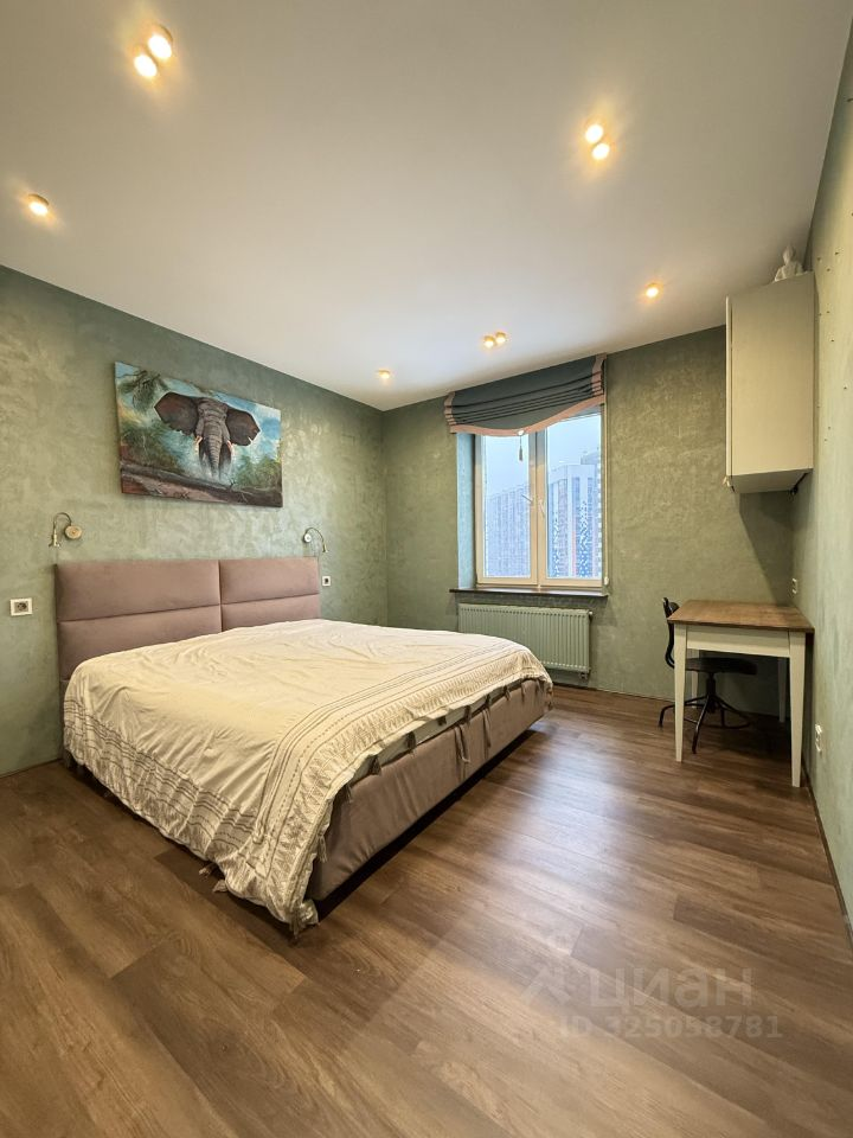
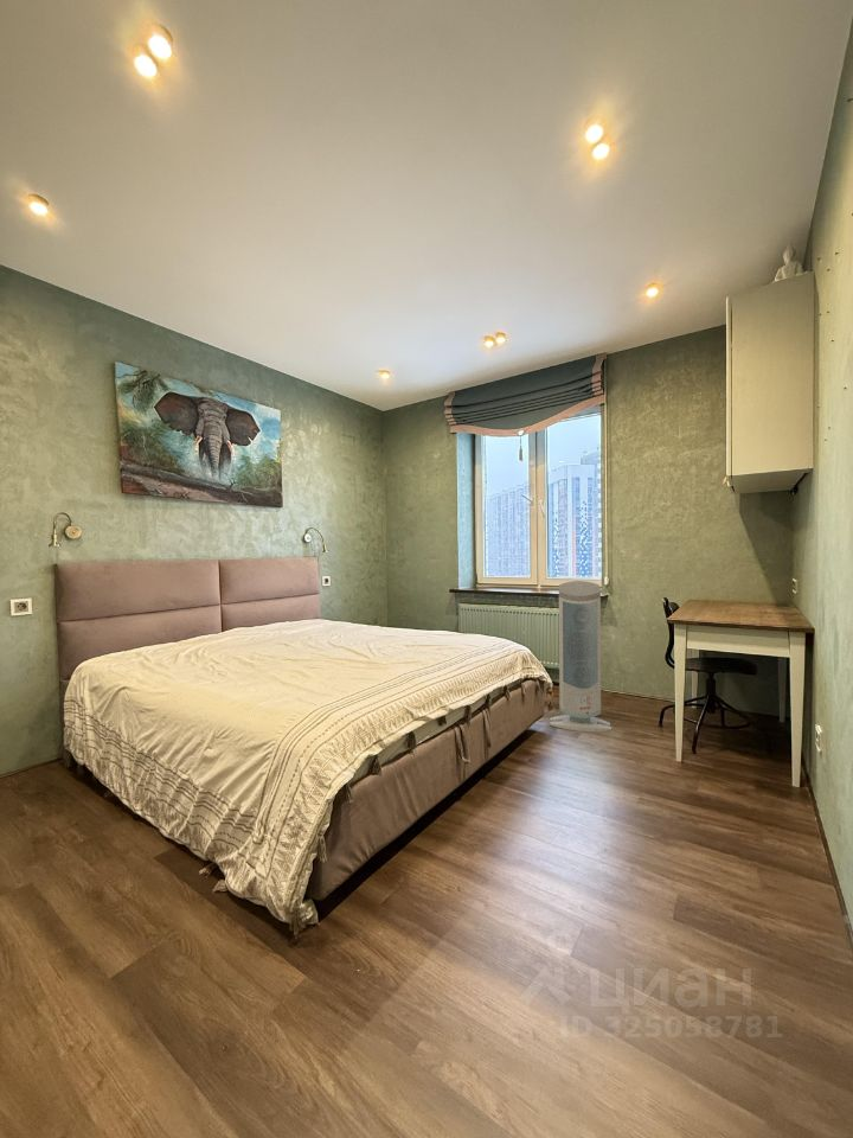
+ air purifier [549,580,613,733]
